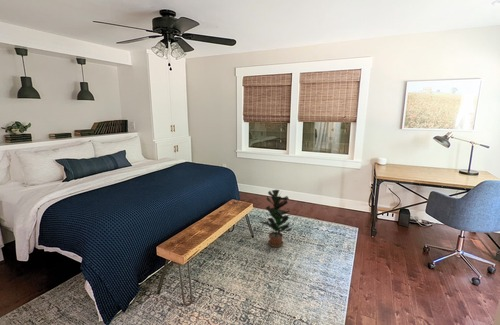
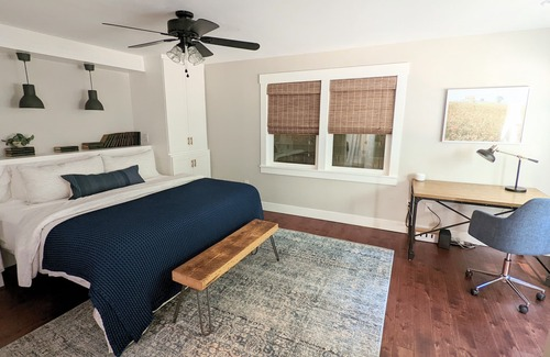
- potted plant [259,189,293,248]
